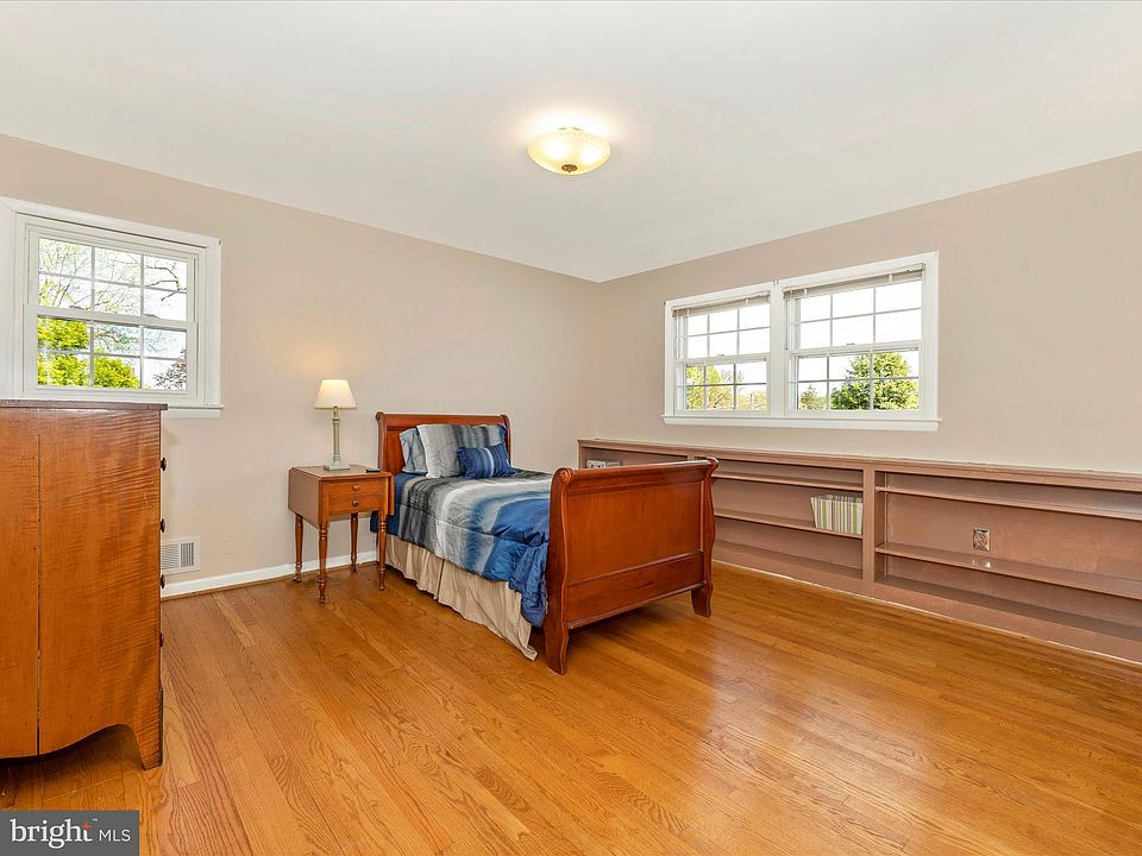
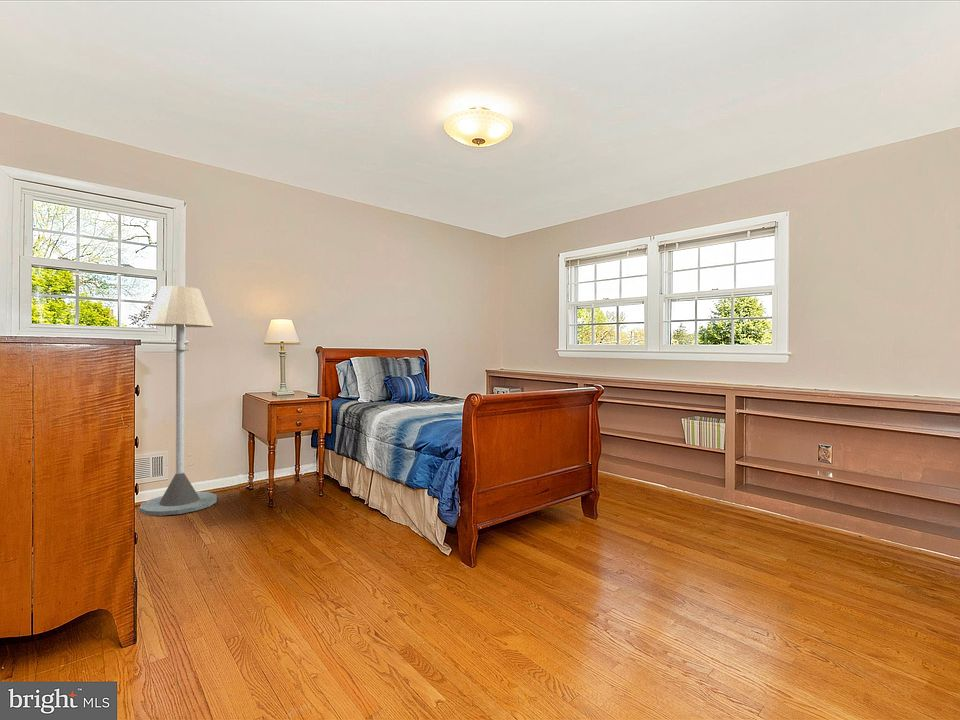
+ floor lamp [139,285,218,516]
